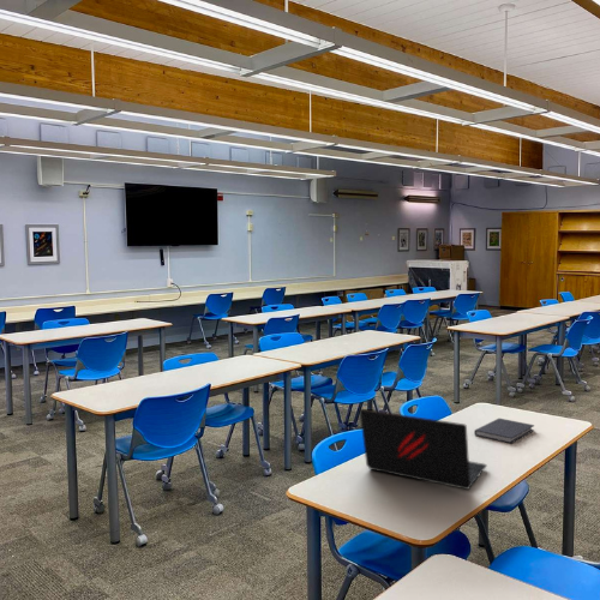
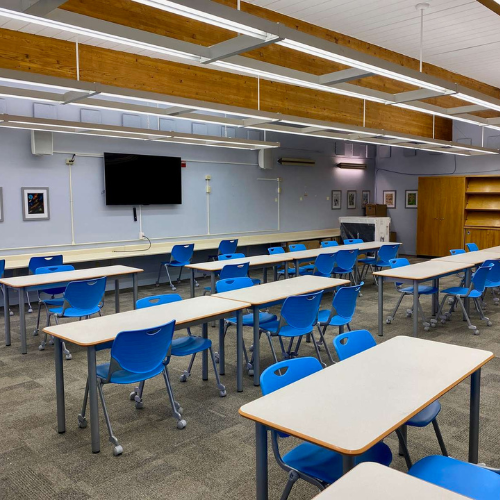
- diary [473,418,535,445]
- laptop [359,408,488,491]
